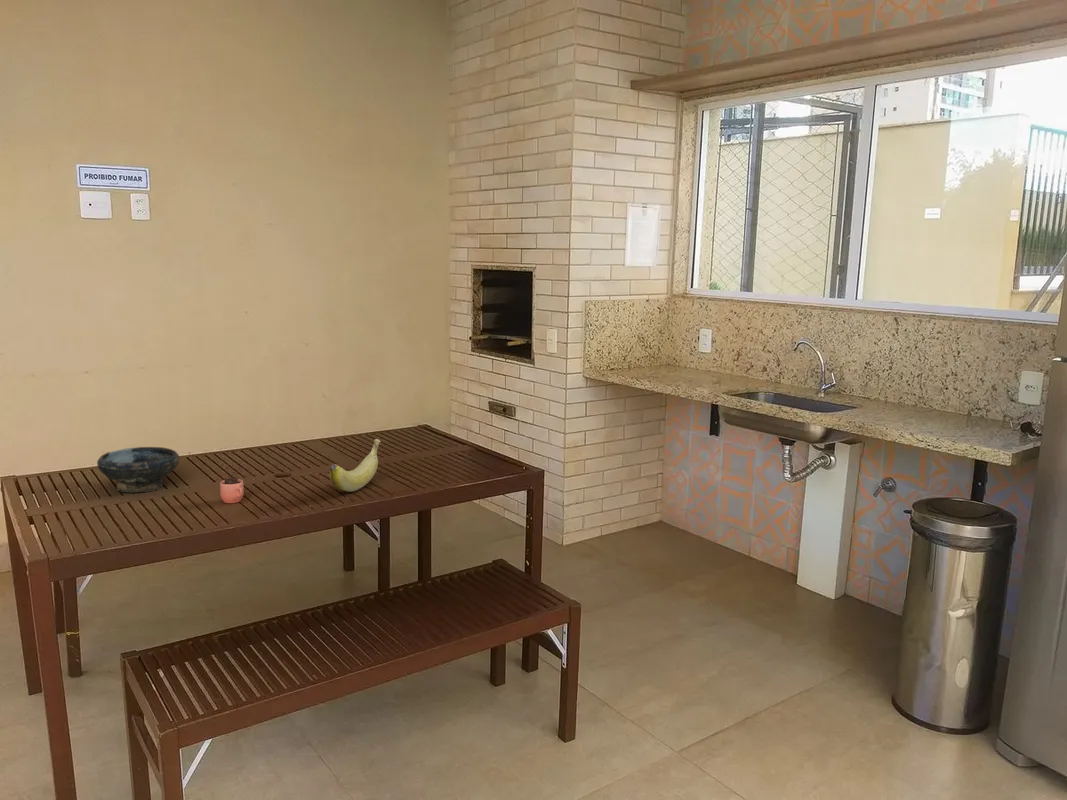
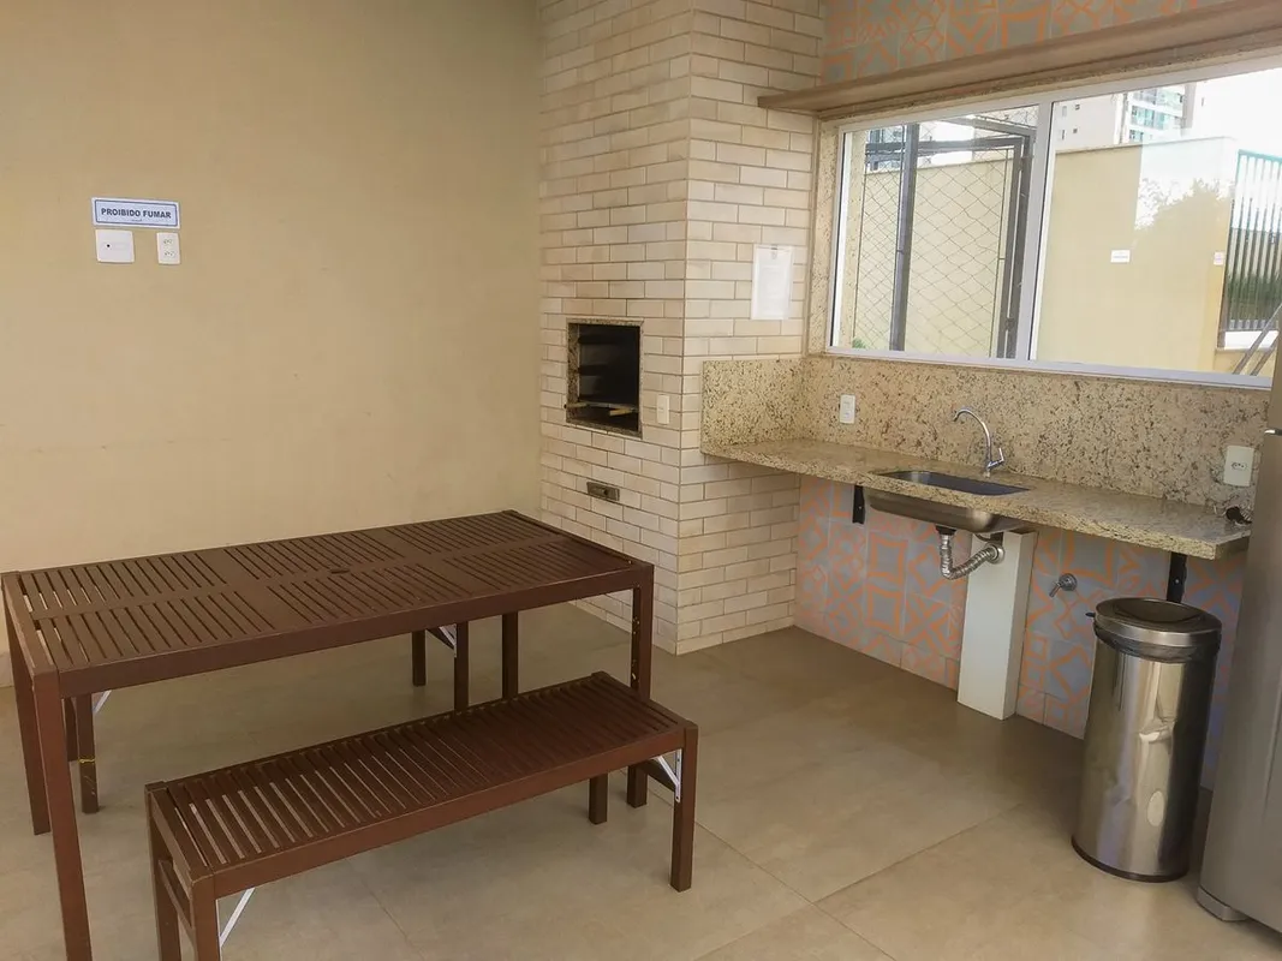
- bowl [96,446,181,493]
- banana [329,438,382,493]
- cocoa [219,463,245,504]
